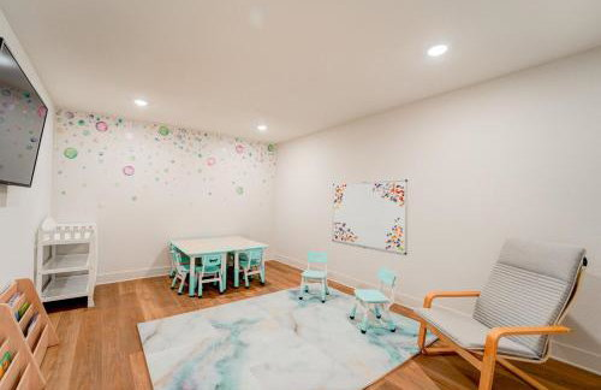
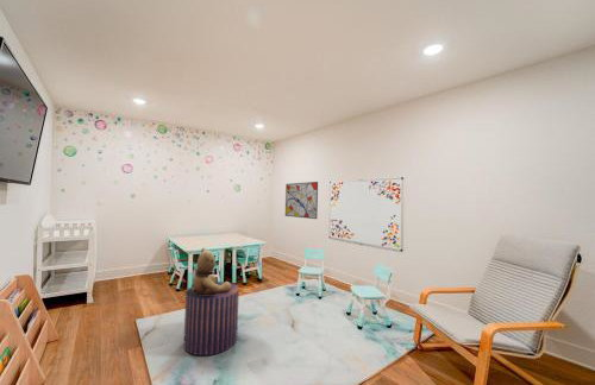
+ stool [182,280,240,356]
+ teddy bear [192,246,231,295]
+ wall art [284,181,319,220]
